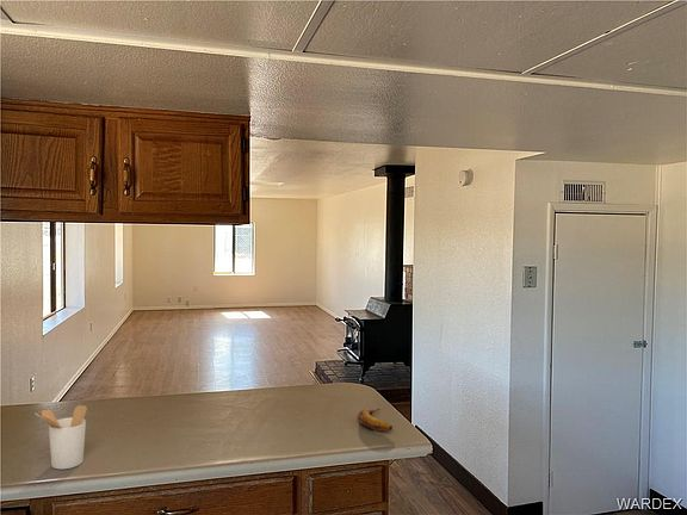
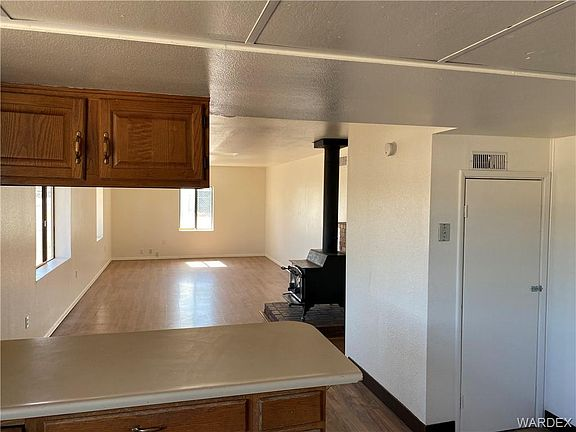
- banana [357,408,394,433]
- utensil holder [33,404,88,470]
